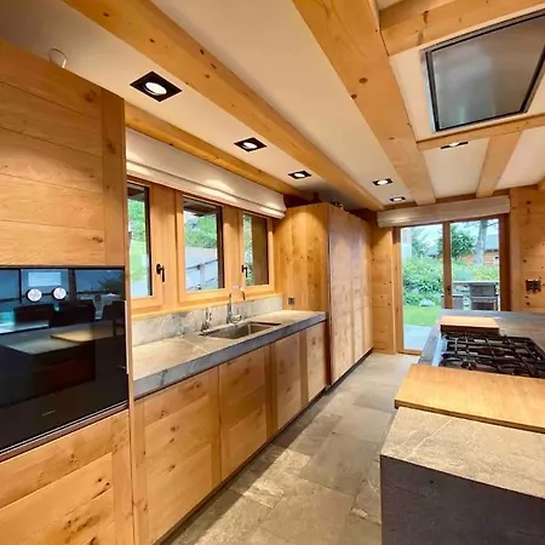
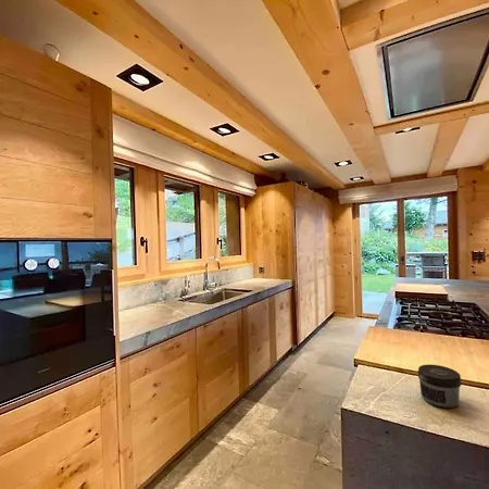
+ jar [416,363,463,409]
